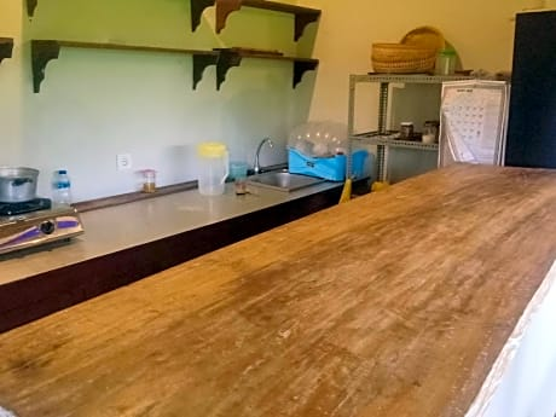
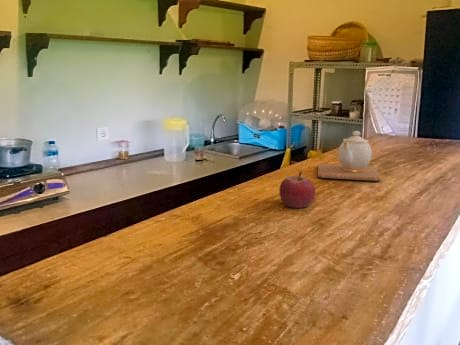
+ fruit [278,171,316,209]
+ teapot [317,130,382,182]
